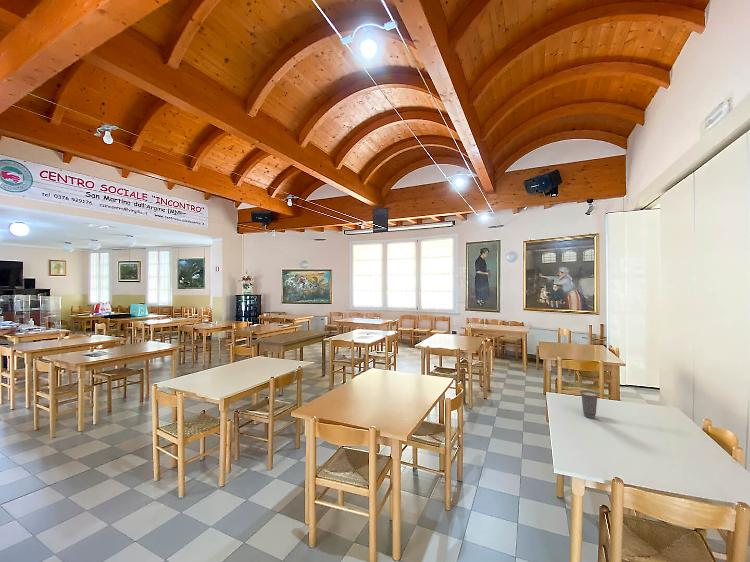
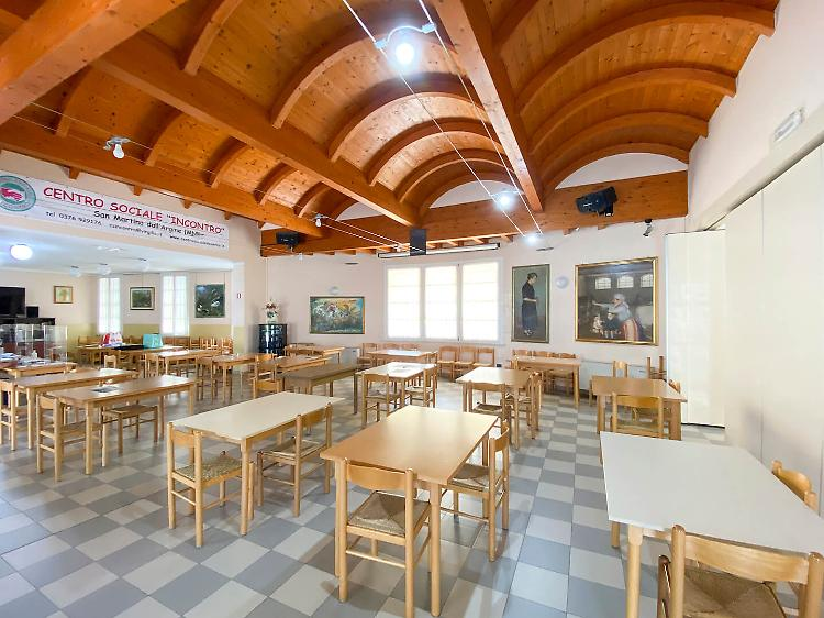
- cup [579,390,600,419]
